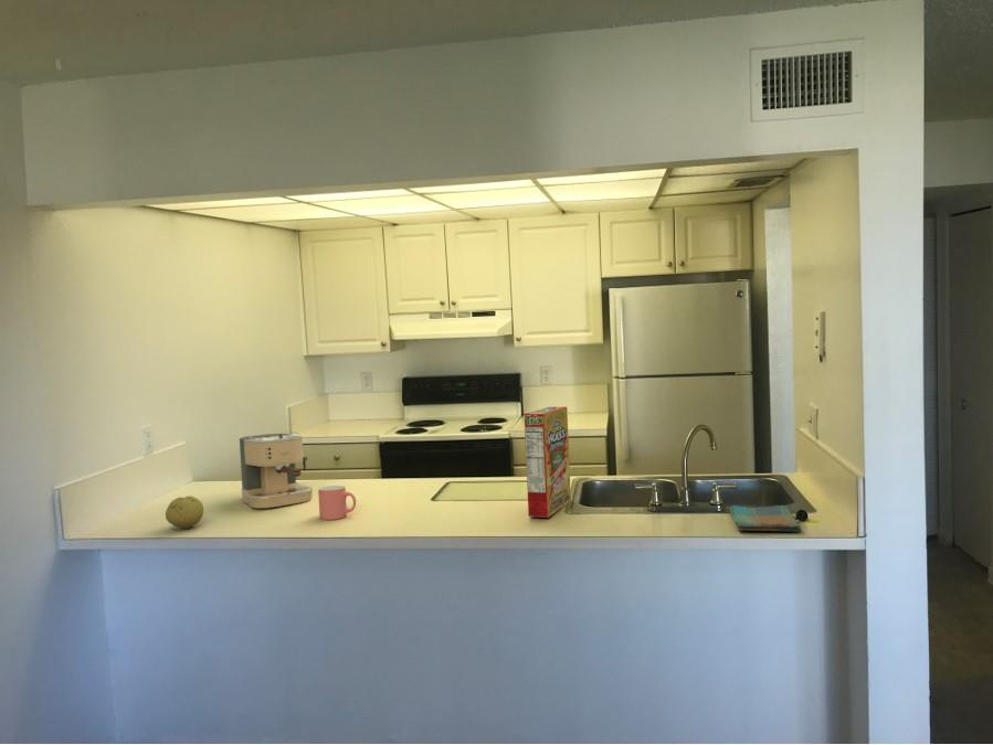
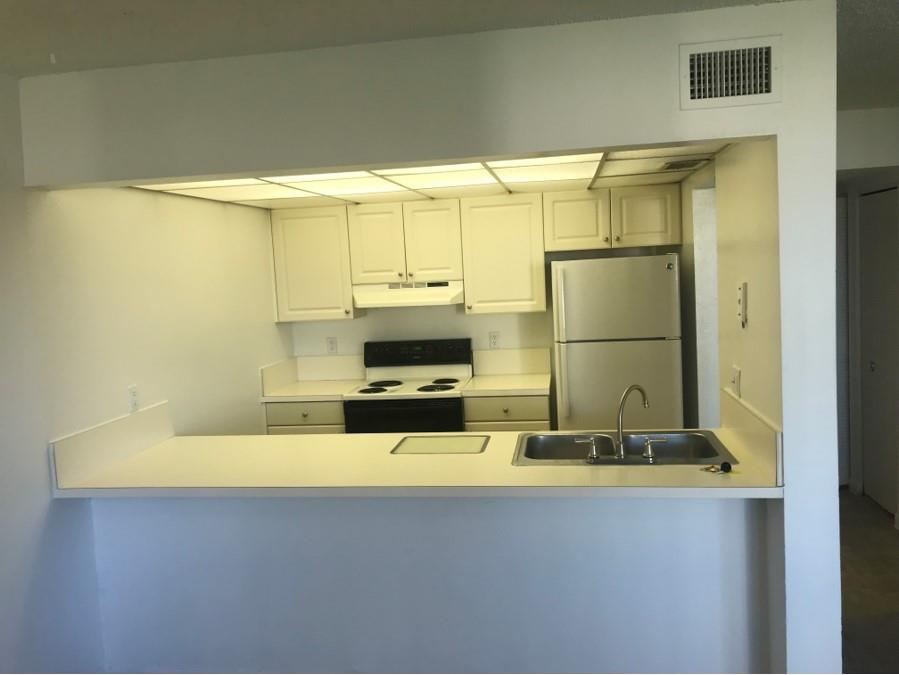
- fruit [165,496,204,530]
- coffee maker [239,430,314,509]
- mug [317,485,357,521]
- cereal box [524,406,572,519]
- dish towel [729,504,802,533]
